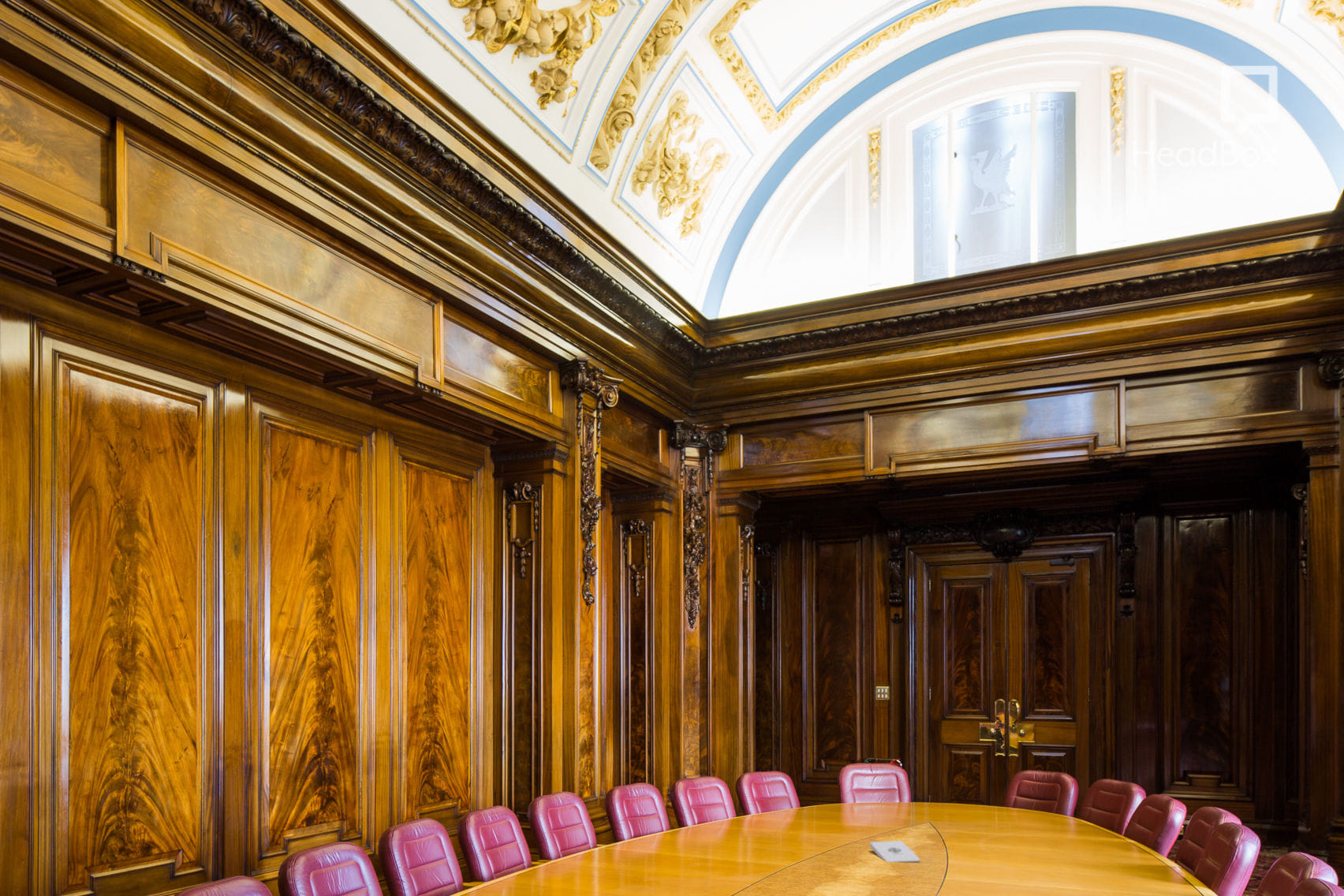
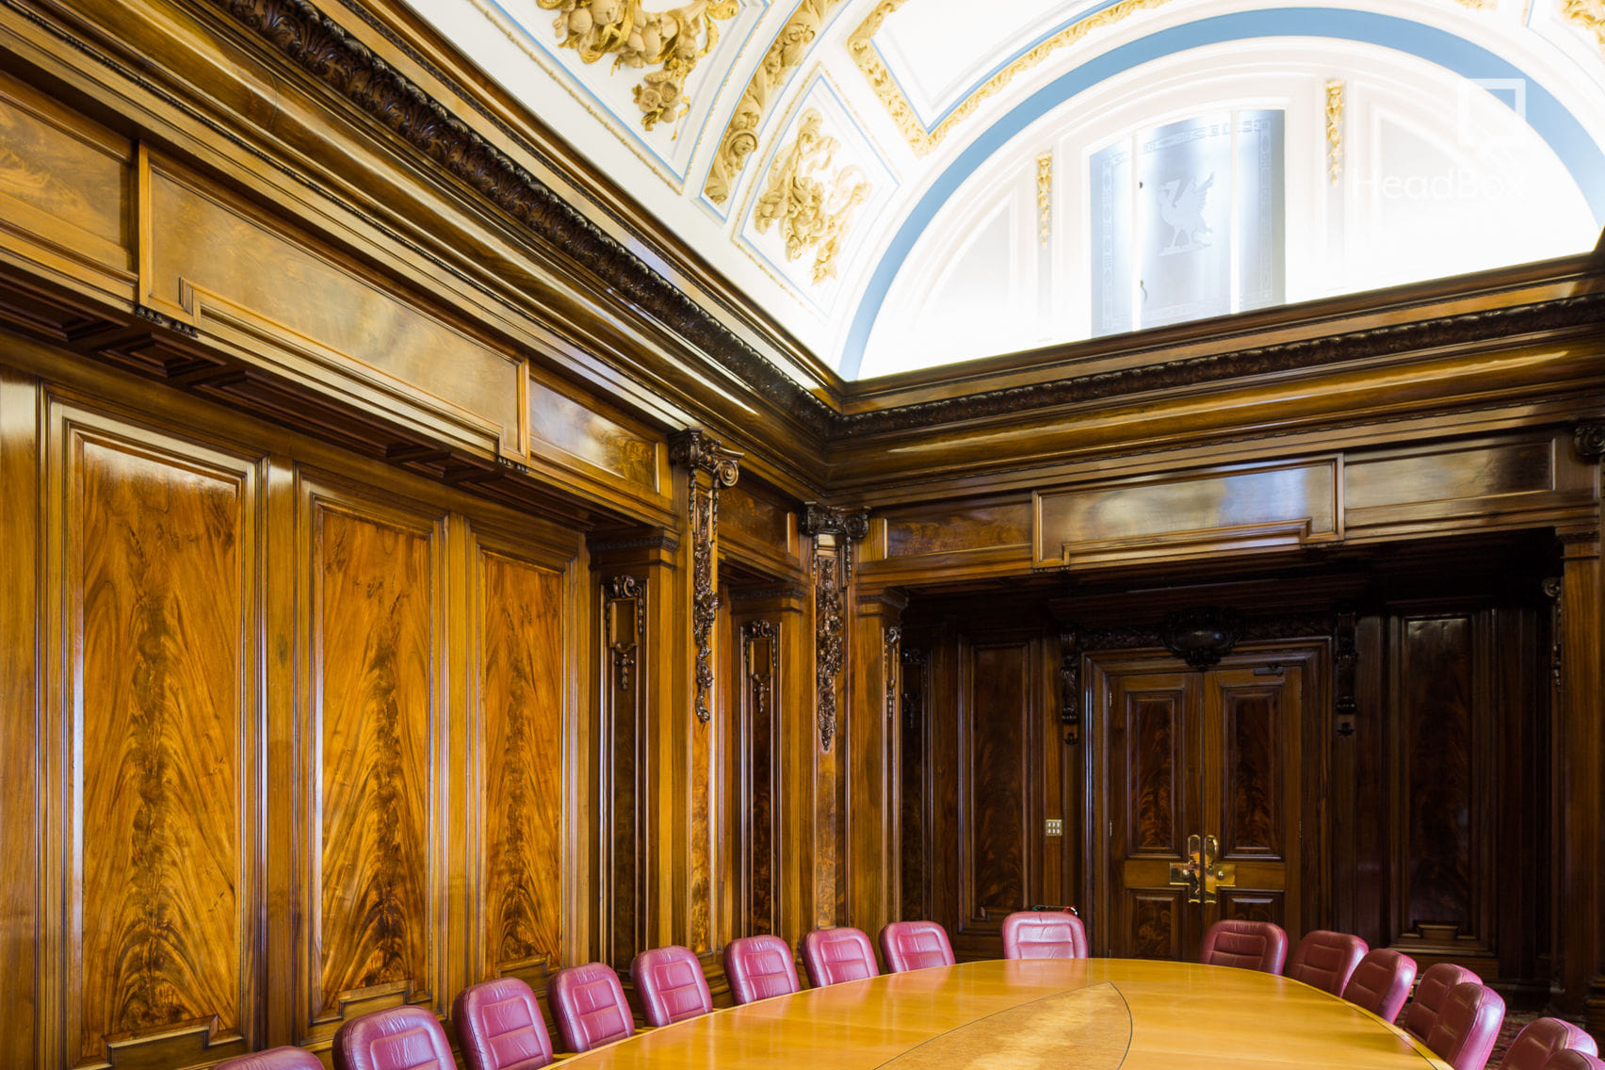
- notepad [869,840,920,863]
